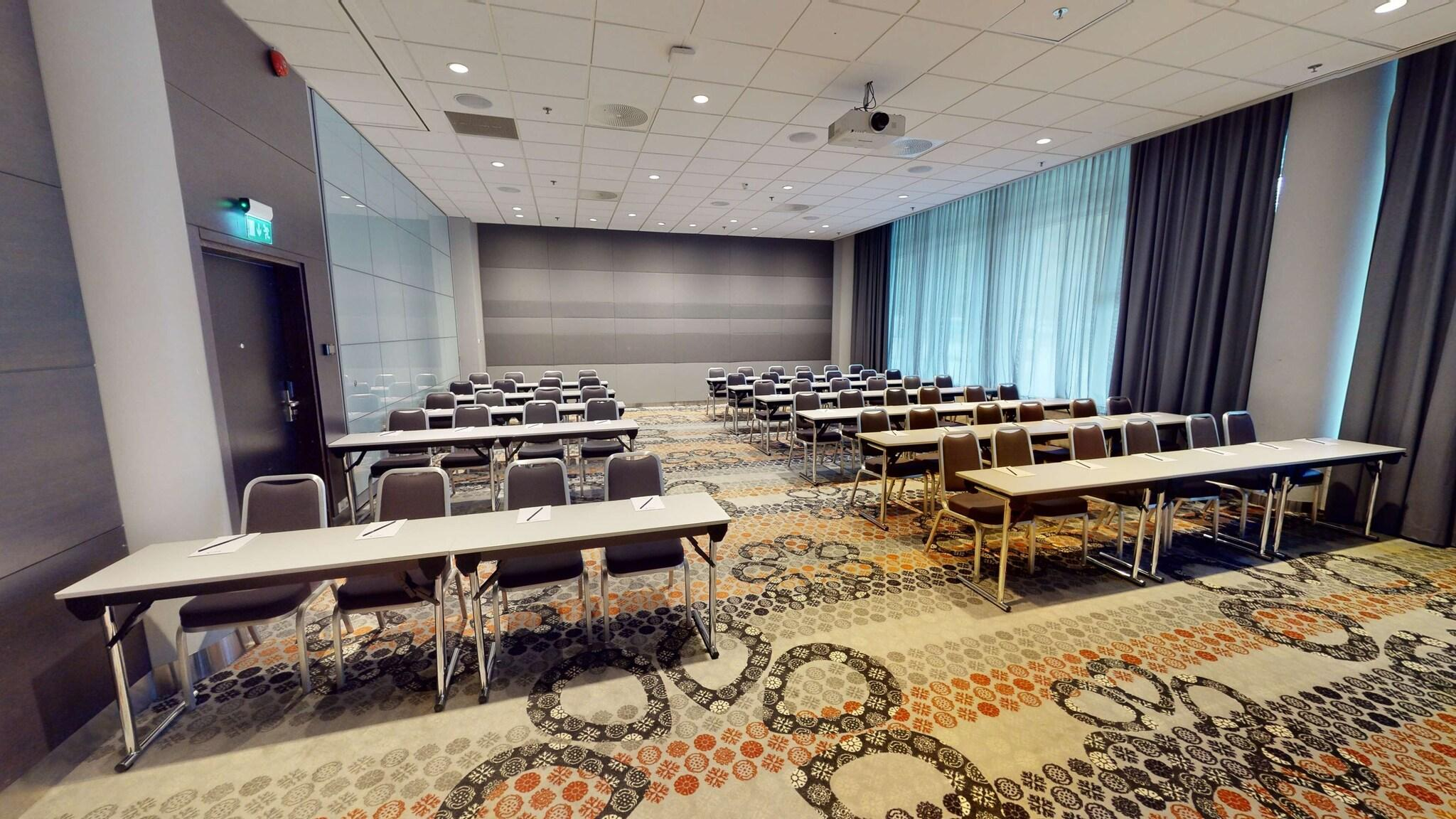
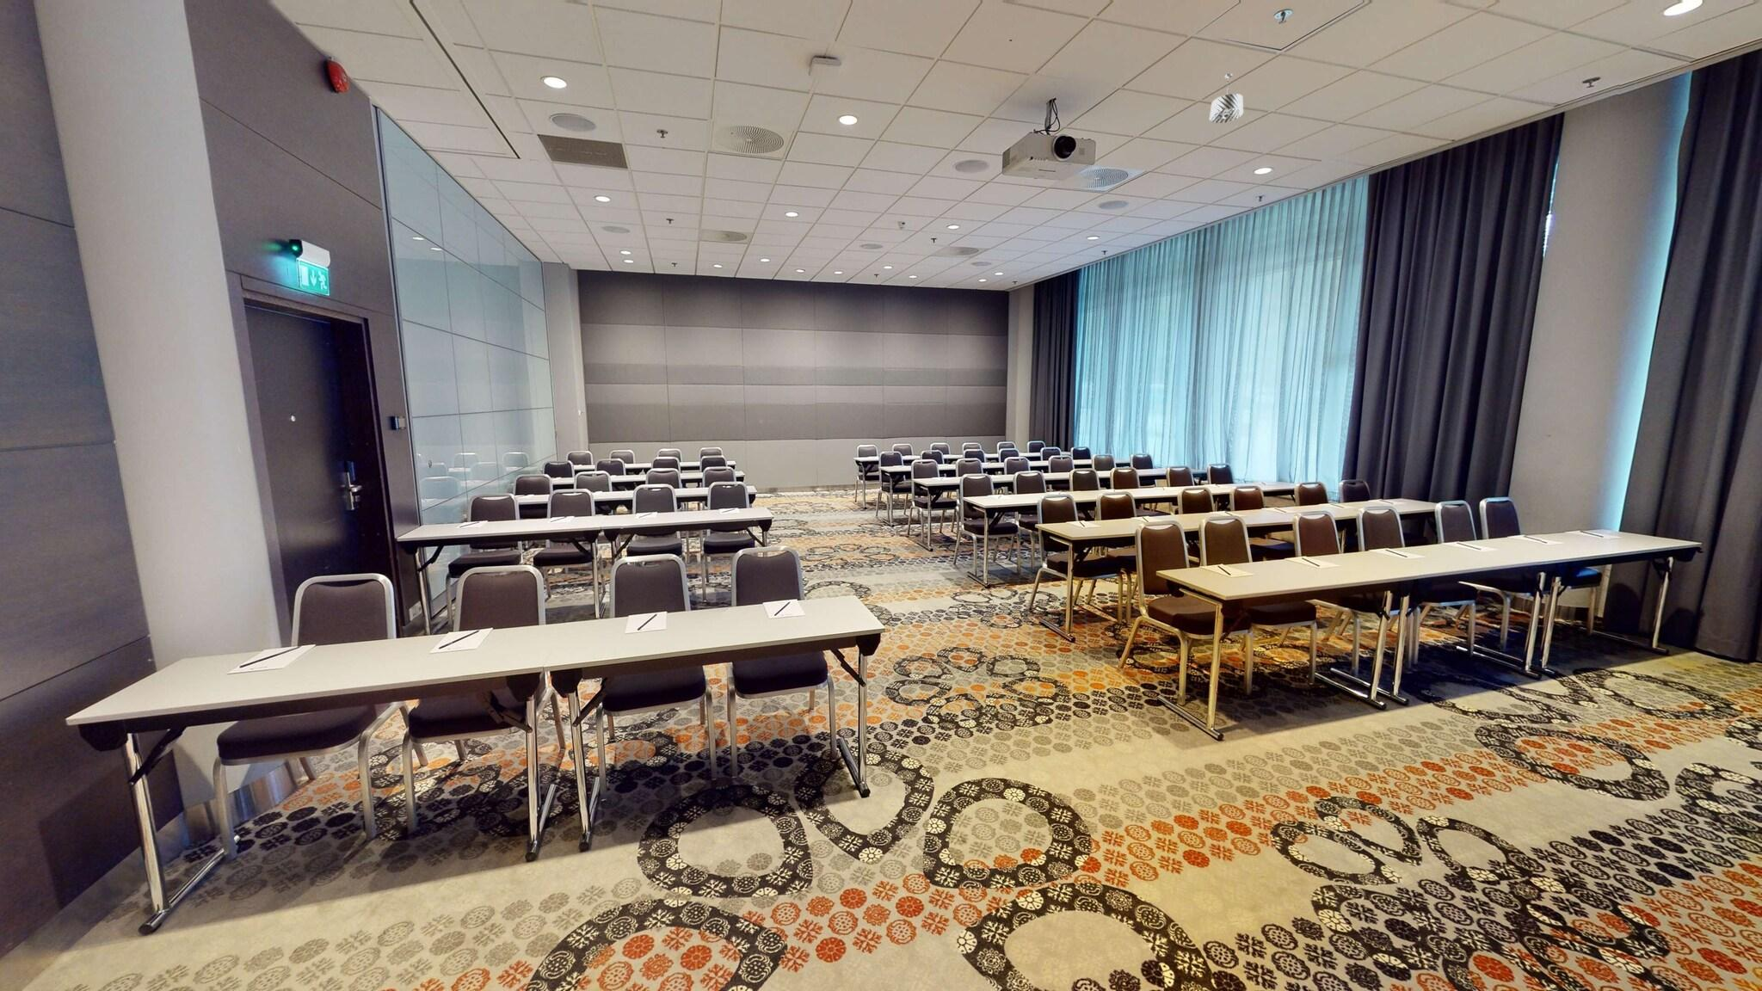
+ pendant light [1209,73,1244,123]
